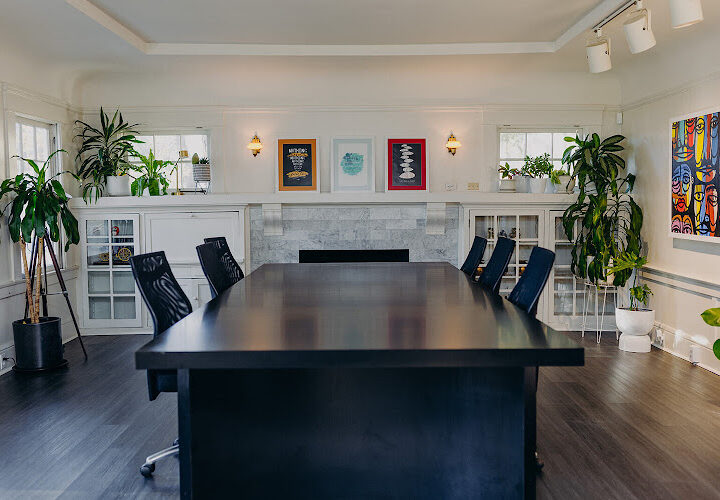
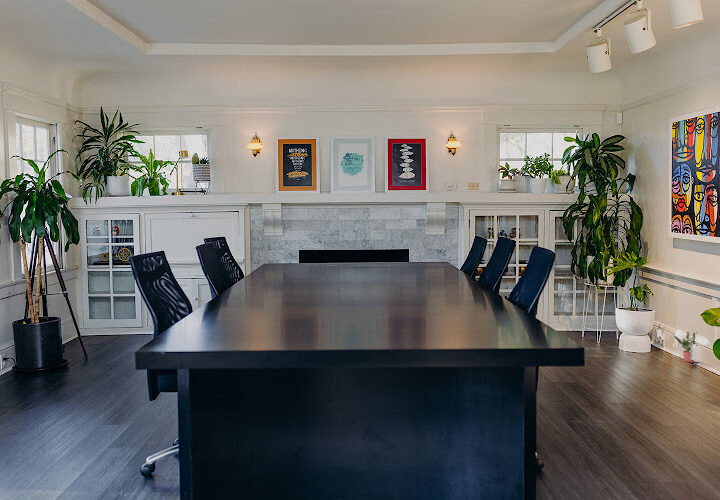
+ potted plant [673,331,699,363]
